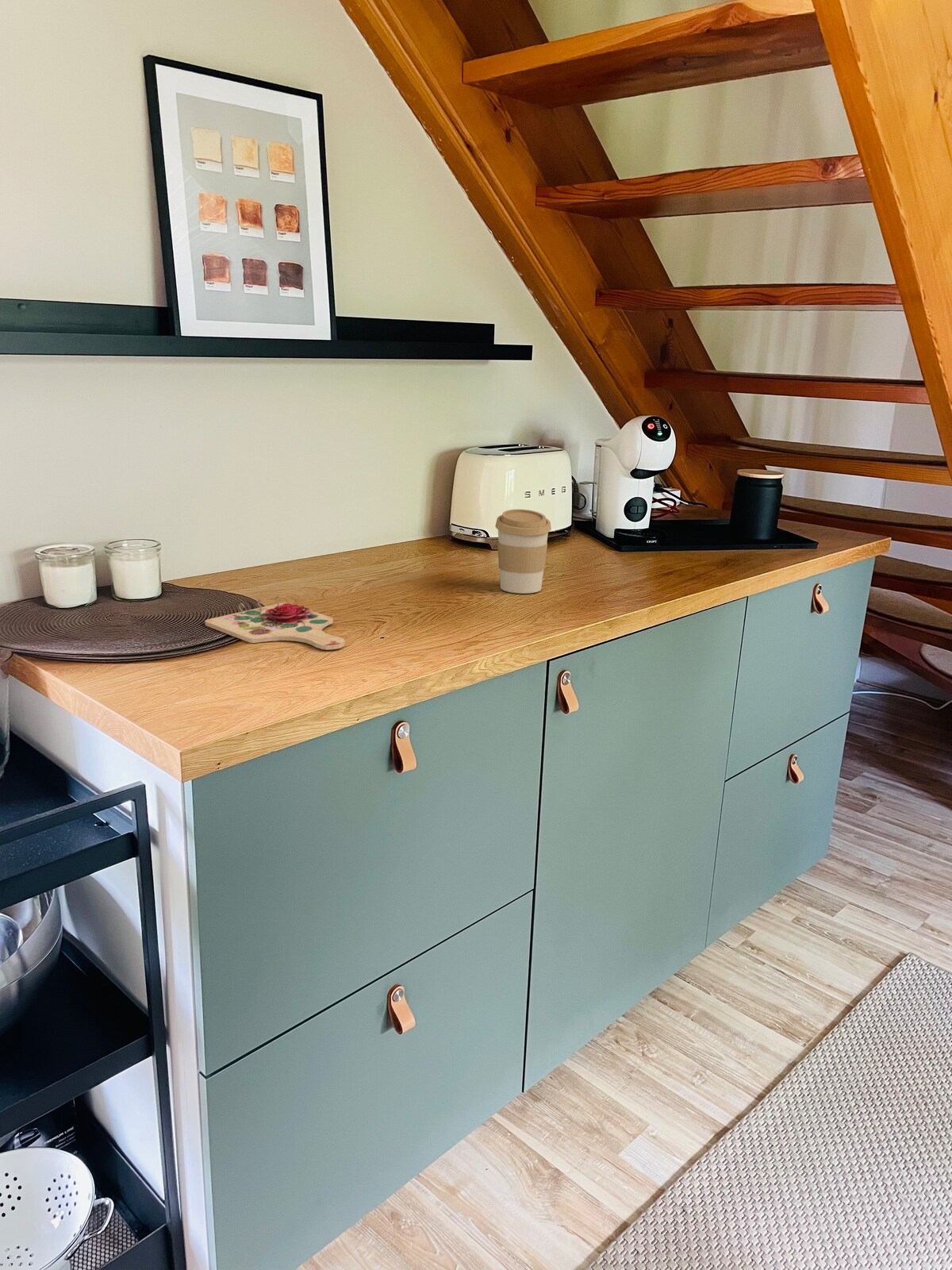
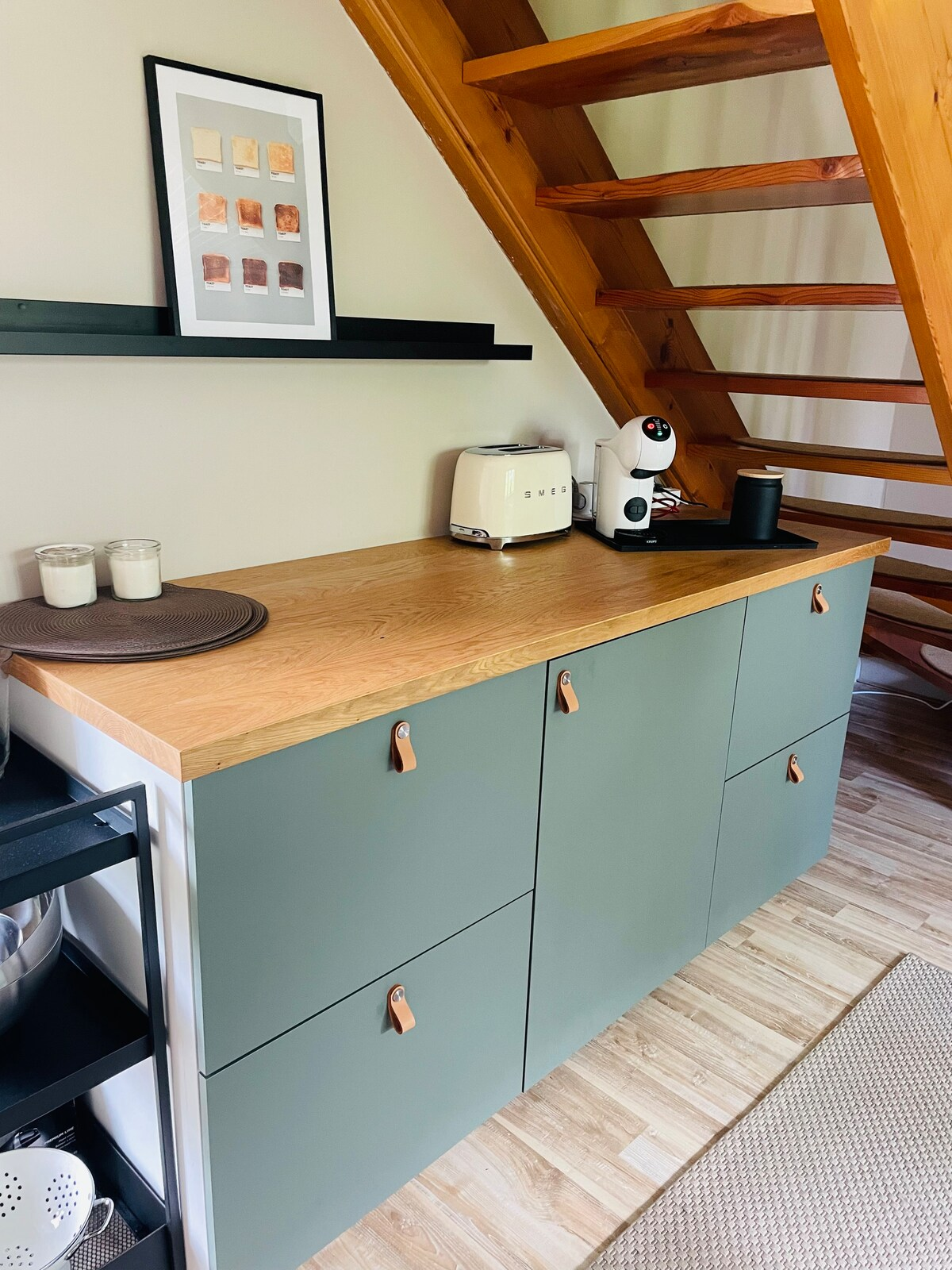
- coffee cup [494,509,552,595]
- cutting board [205,595,346,651]
